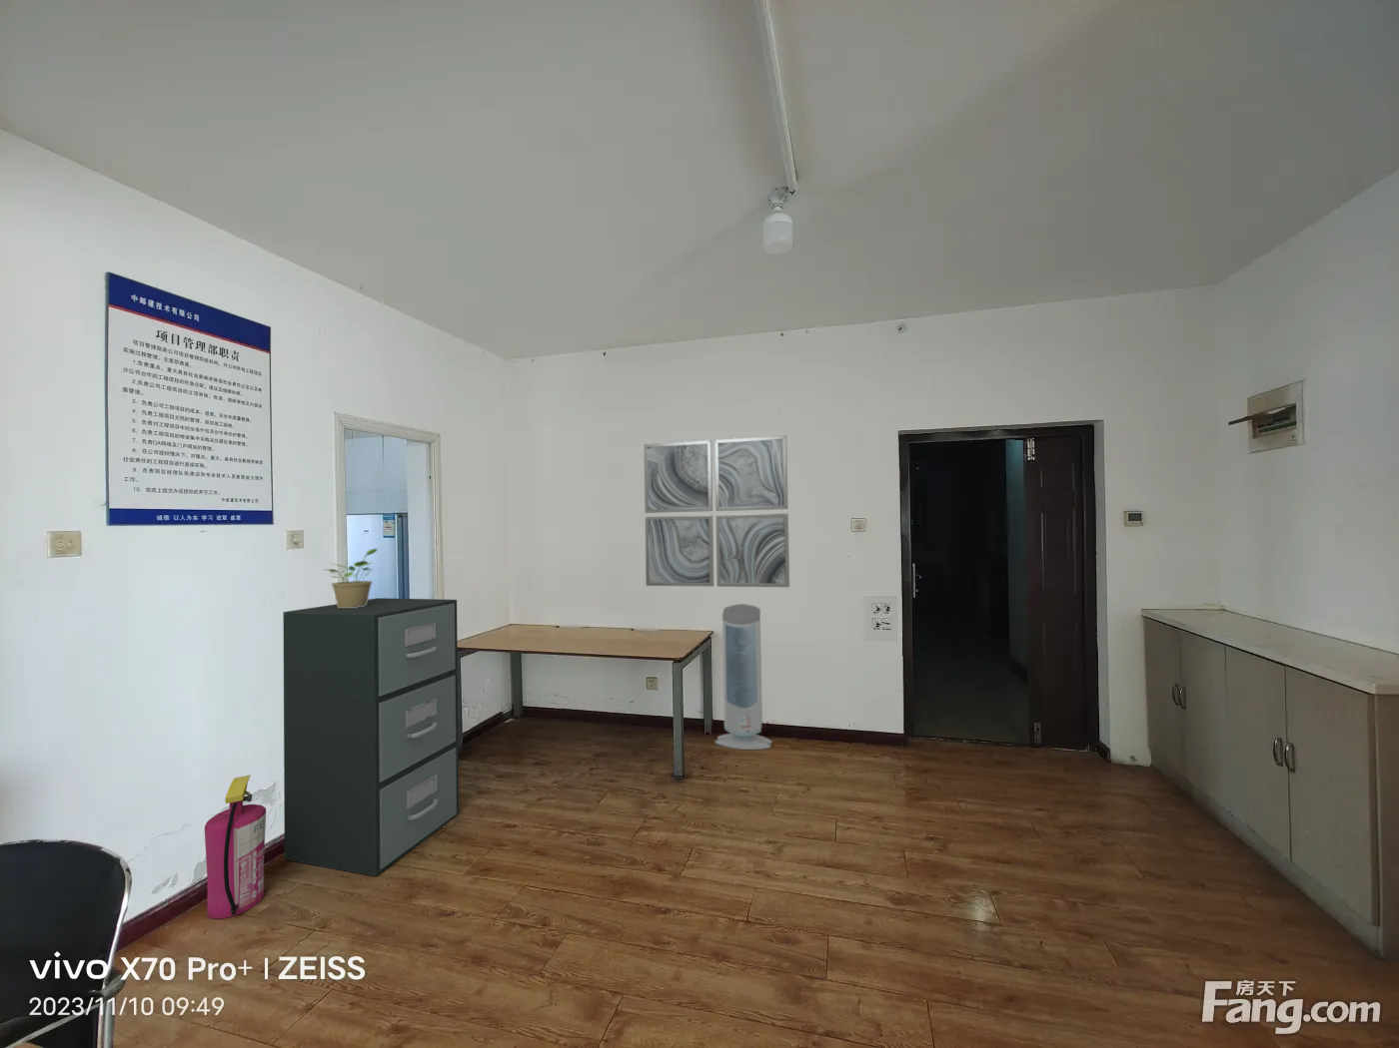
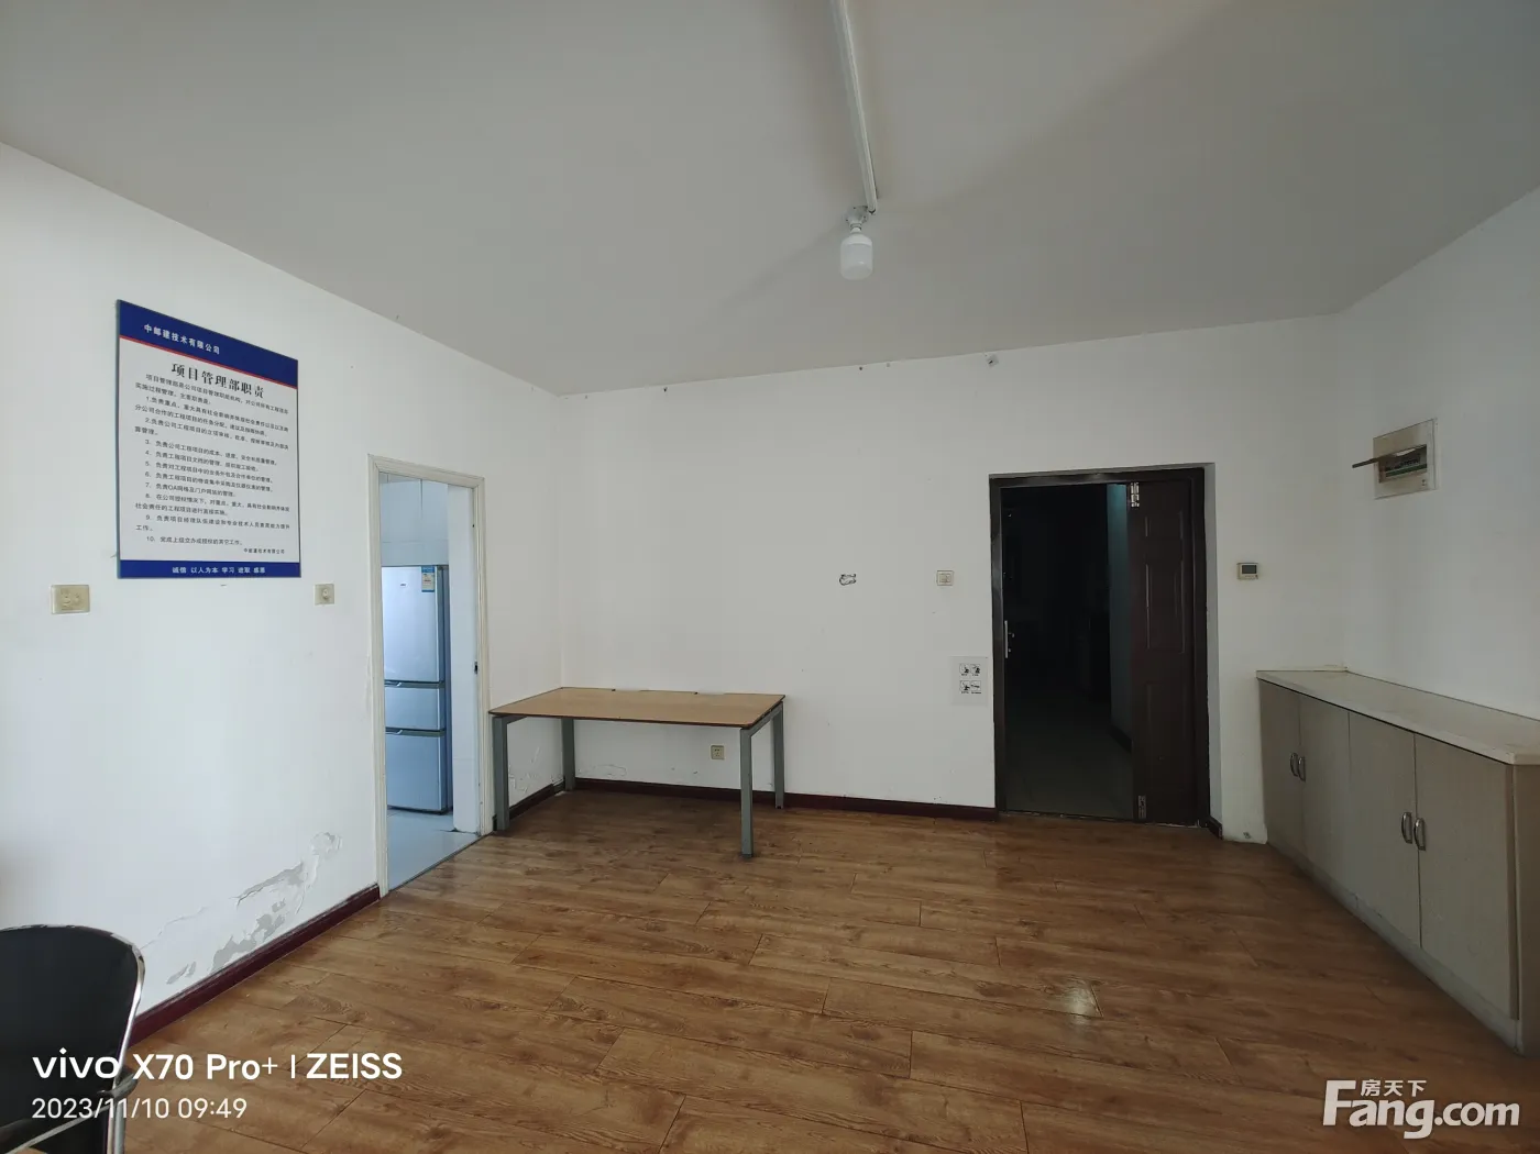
- air purifier [715,603,773,751]
- wall art [642,434,791,588]
- fire extinguisher [204,775,267,920]
- potted plant [323,547,379,608]
- filing cabinet [282,597,459,877]
